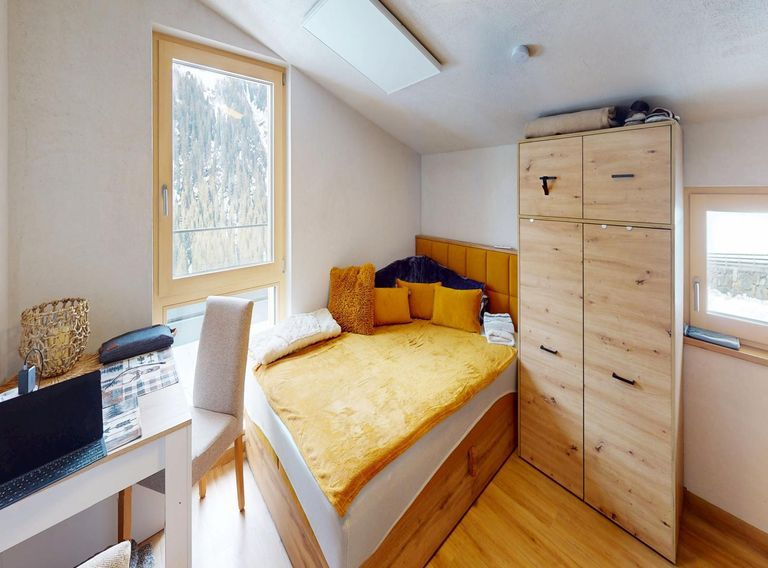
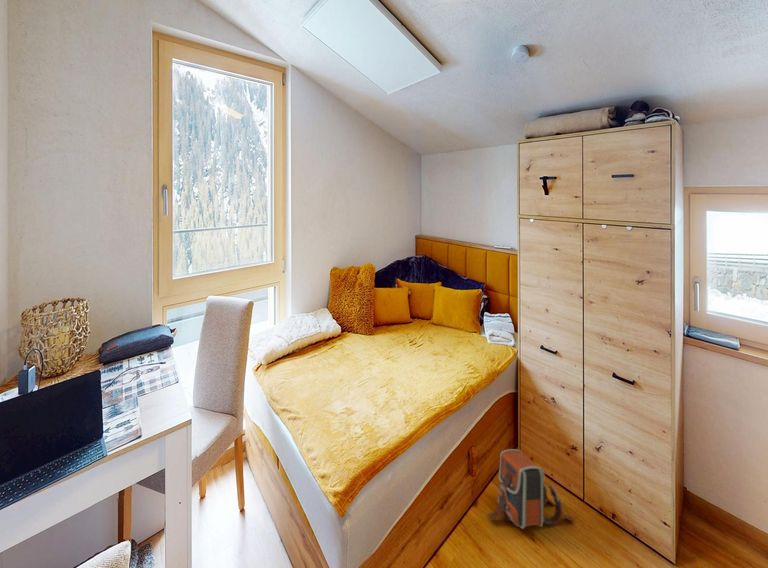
+ backpack [486,448,576,530]
